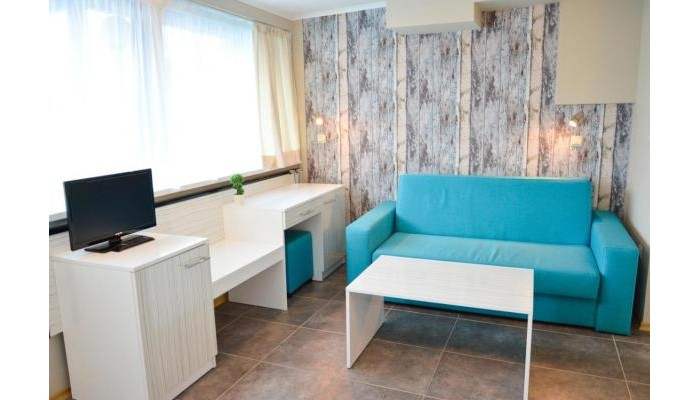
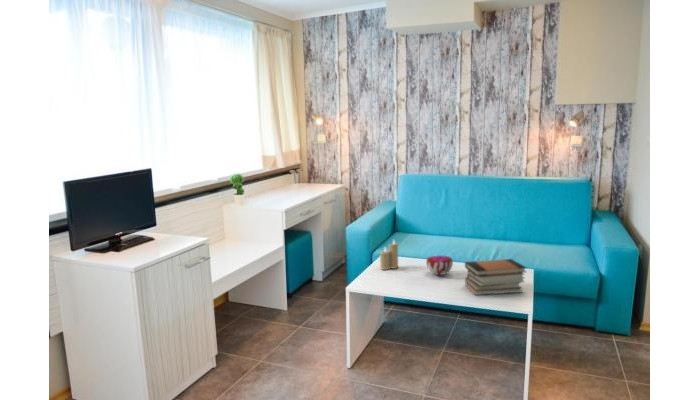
+ book stack [464,258,528,296]
+ decorative bowl [425,255,454,276]
+ candle [379,239,399,271]
